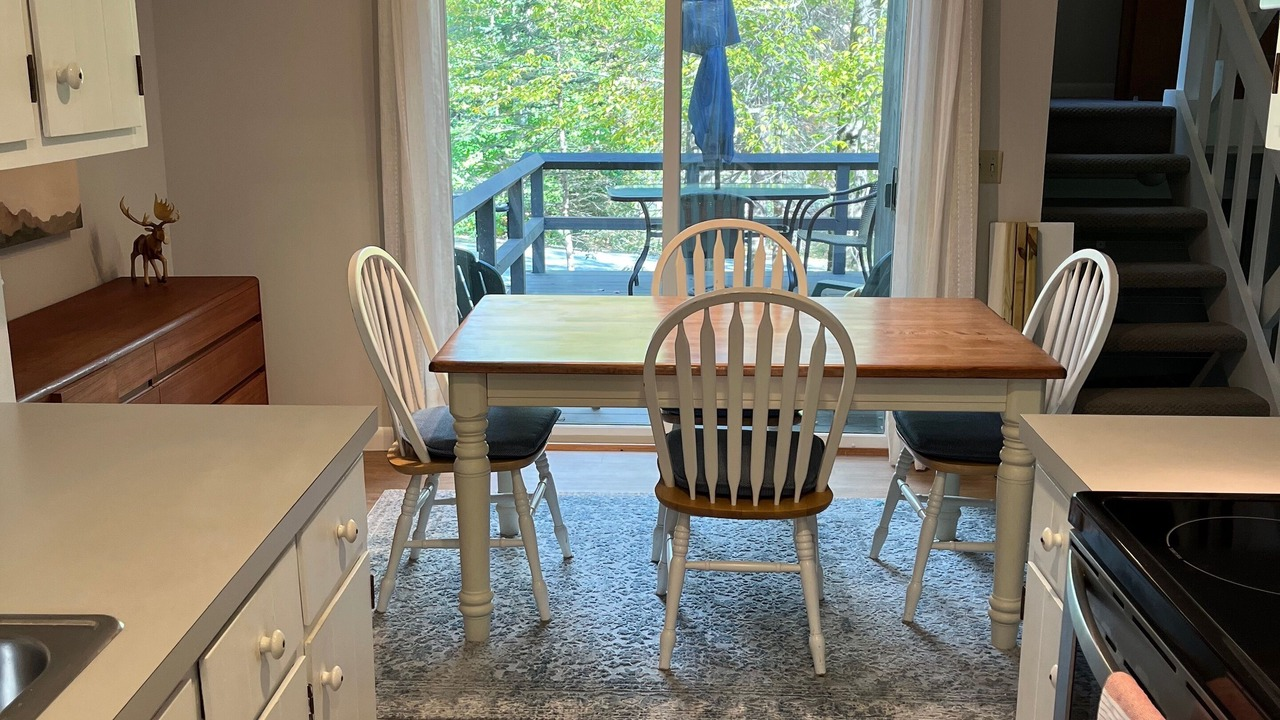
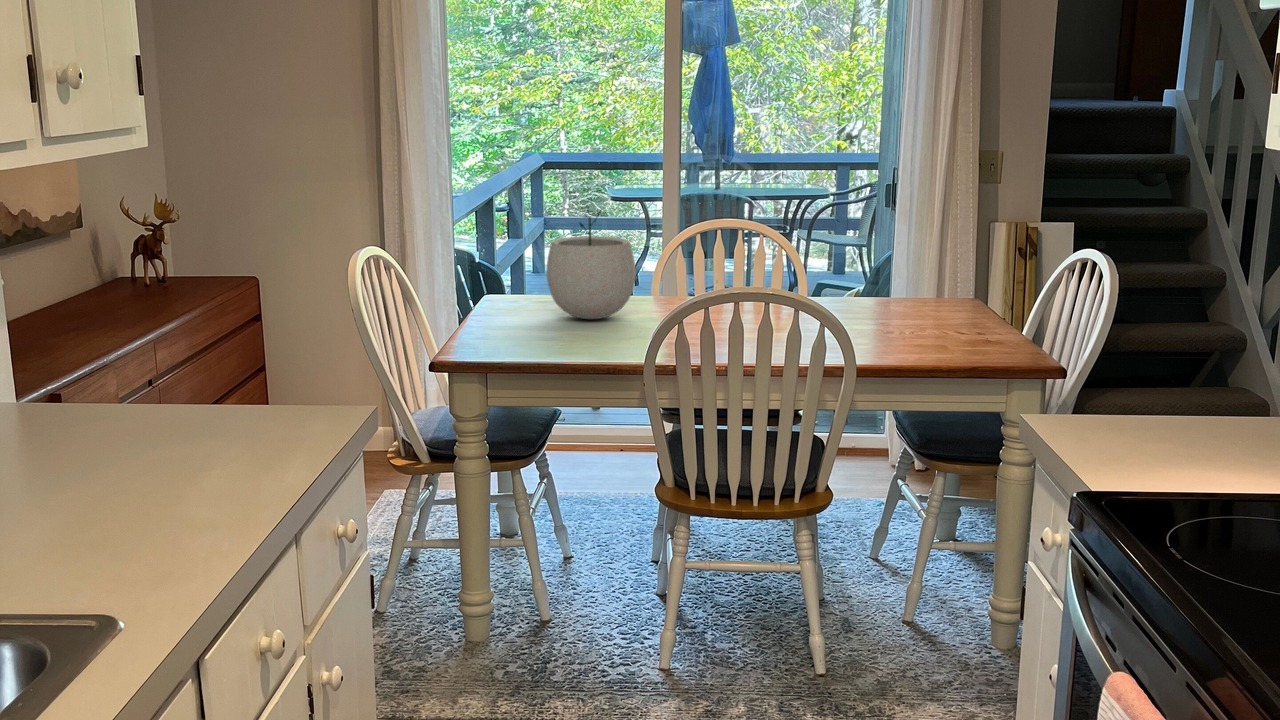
+ plant pot [545,205,637,320]
